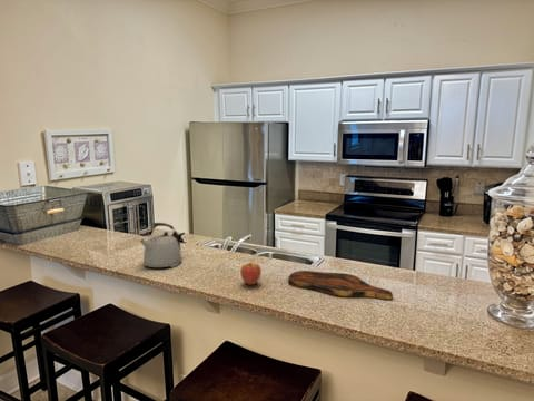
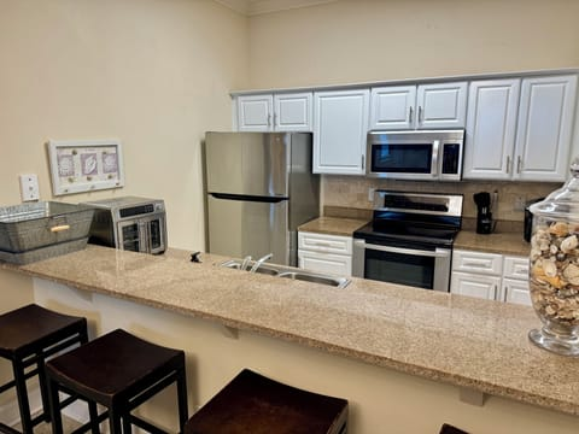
- fruit [239,258,263,286]
- kettle [139,222,182,268]
- cutting board [287,270,394,301]
